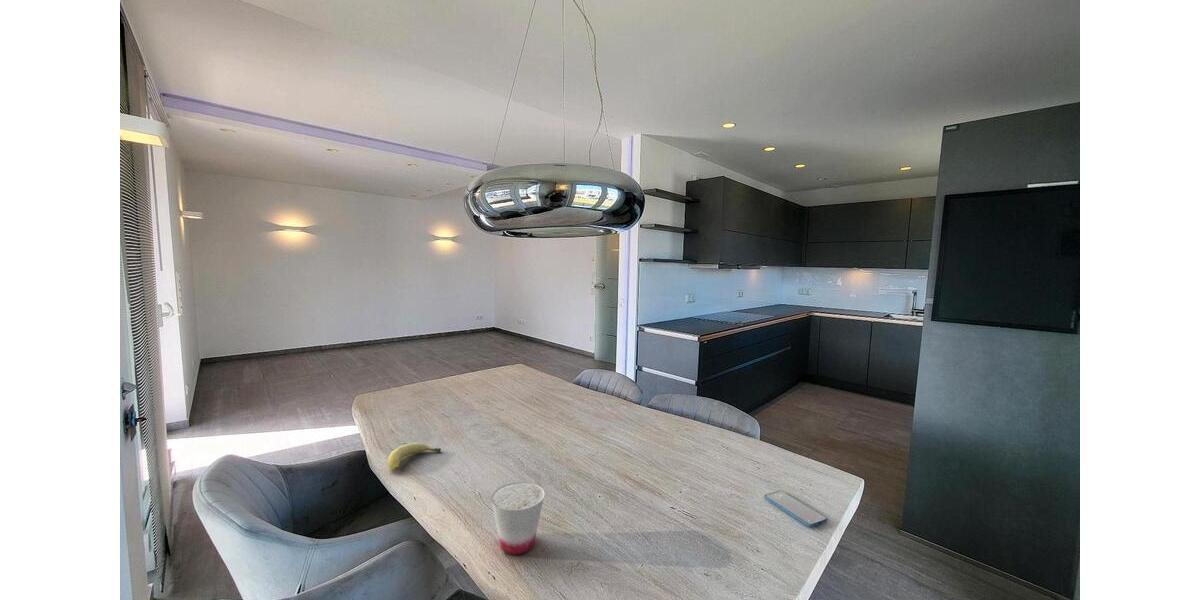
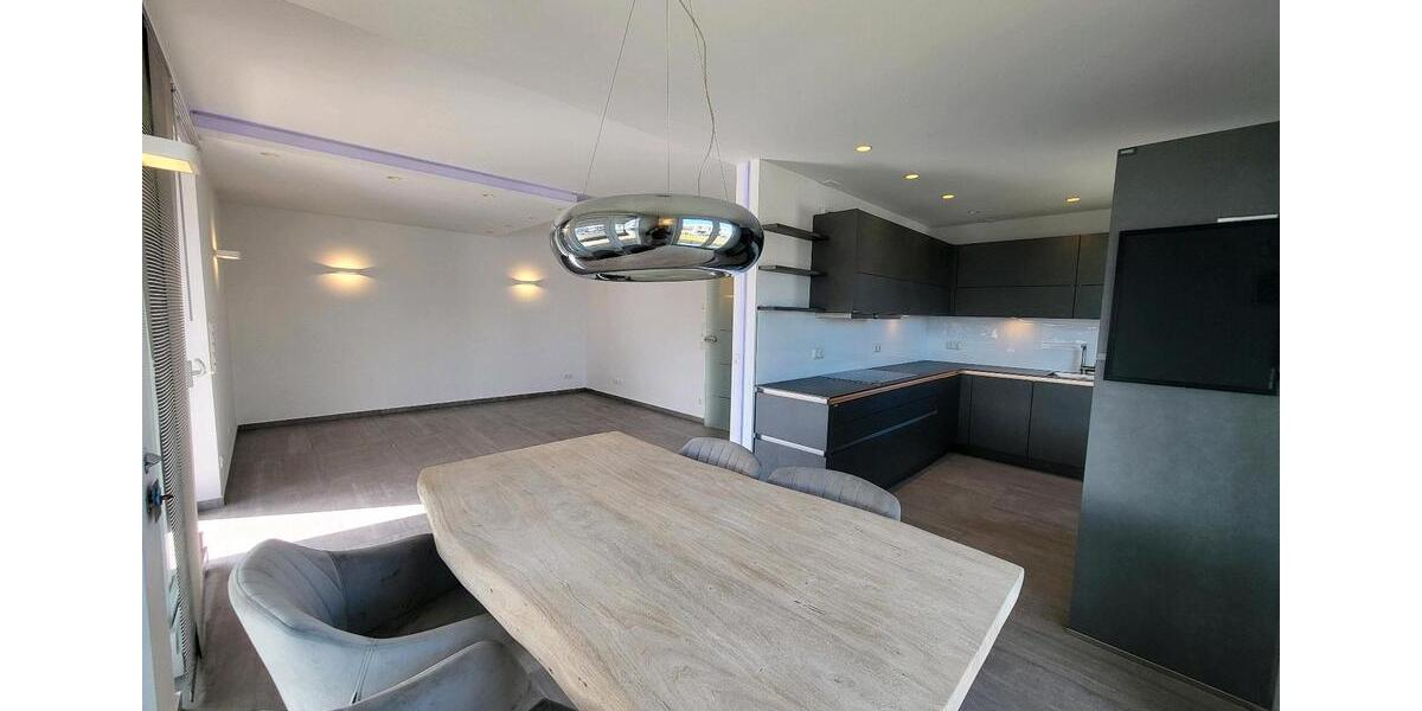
- smartphone [764,490,828,528]
- fruit [387,442,442,471]
- cup [490,481,545,556]
